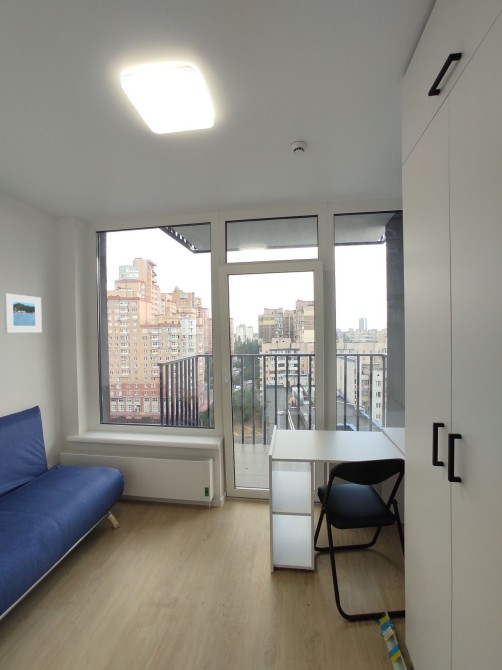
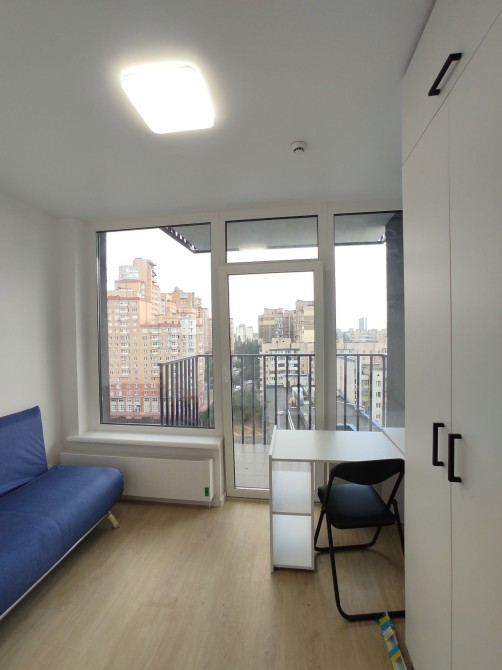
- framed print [3,292,43,334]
